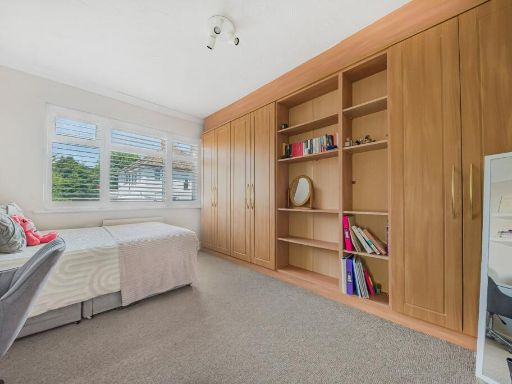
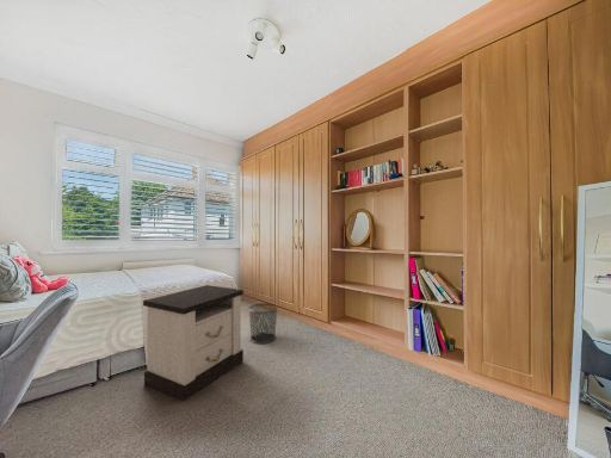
+ waste bin [247,302,279,345]
+ nightstand [142,284,245,402]
